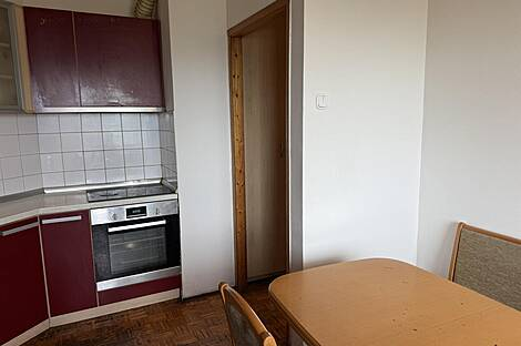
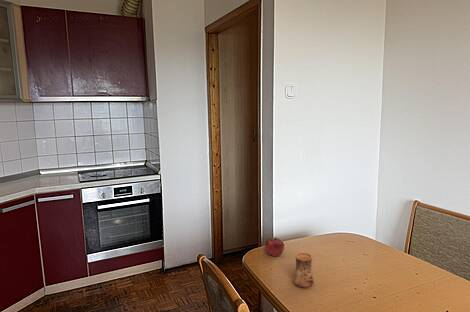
+ fruit [264,236,285,257]
+ cup [292,252,315,289]
